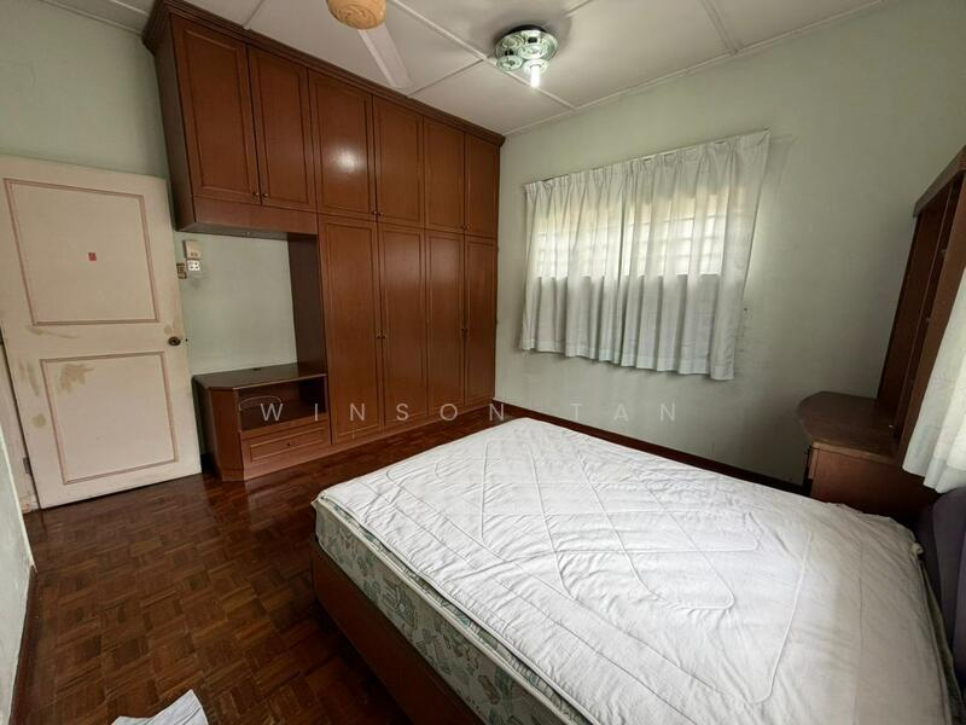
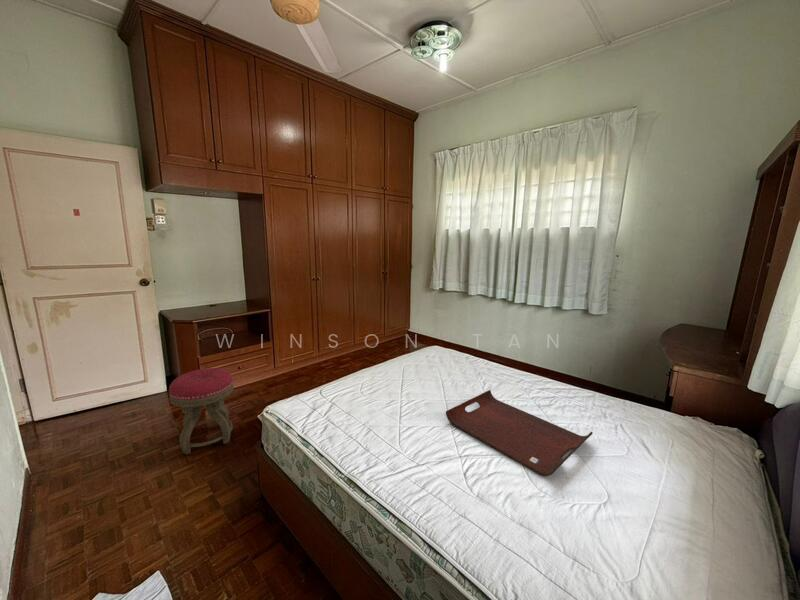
+ serving tray [445,389,594,477]
+ stool [168,367,234,455]
